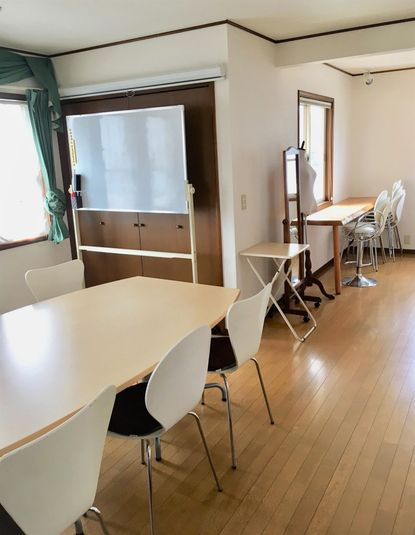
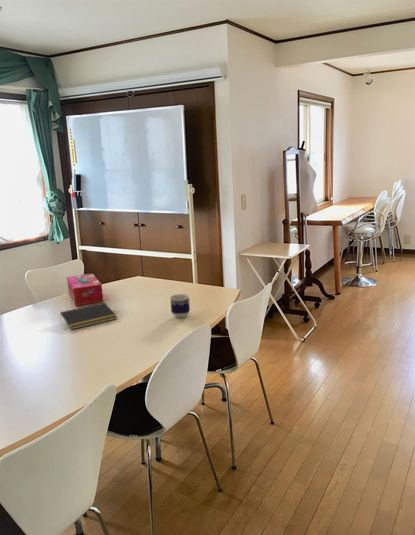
+ cup [169,293,191,319]
+ tissue box [66,273,104,307]
+ notepad [59,302,118,331]
